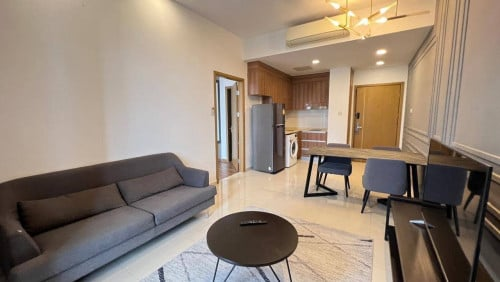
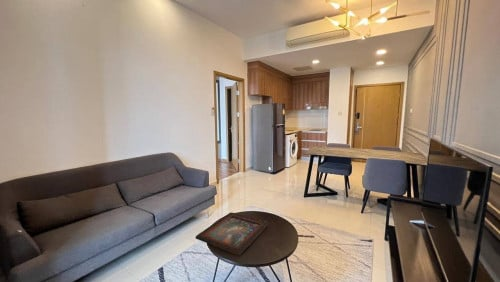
+ decorative tray [194,211,270,257]
